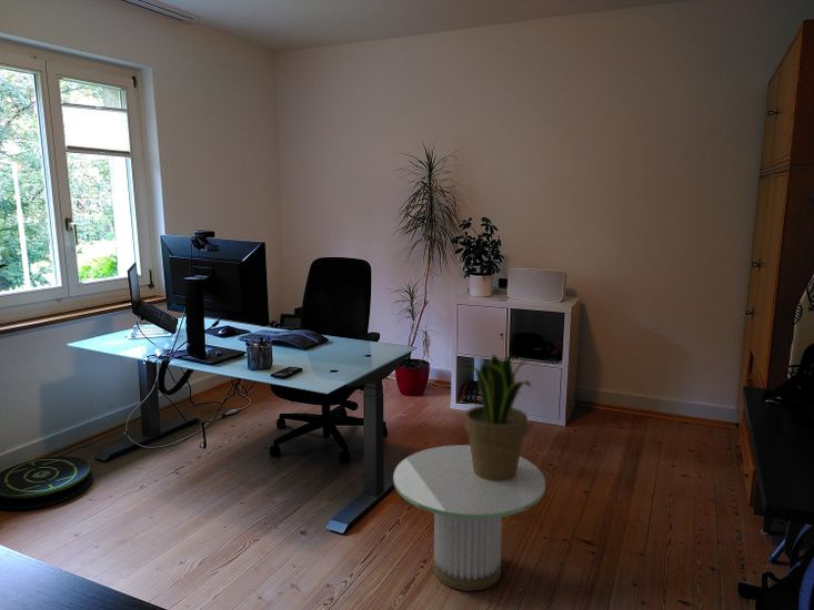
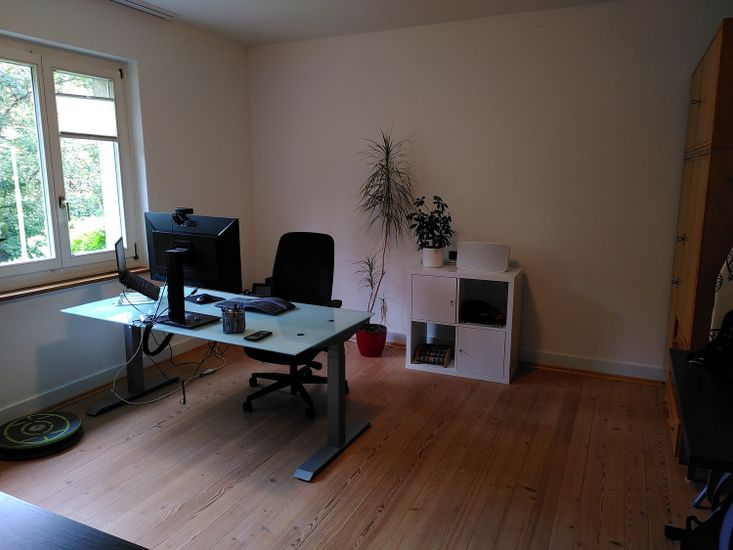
- potted plant [461,353,532,481]
- side table [392,444,546,591]
